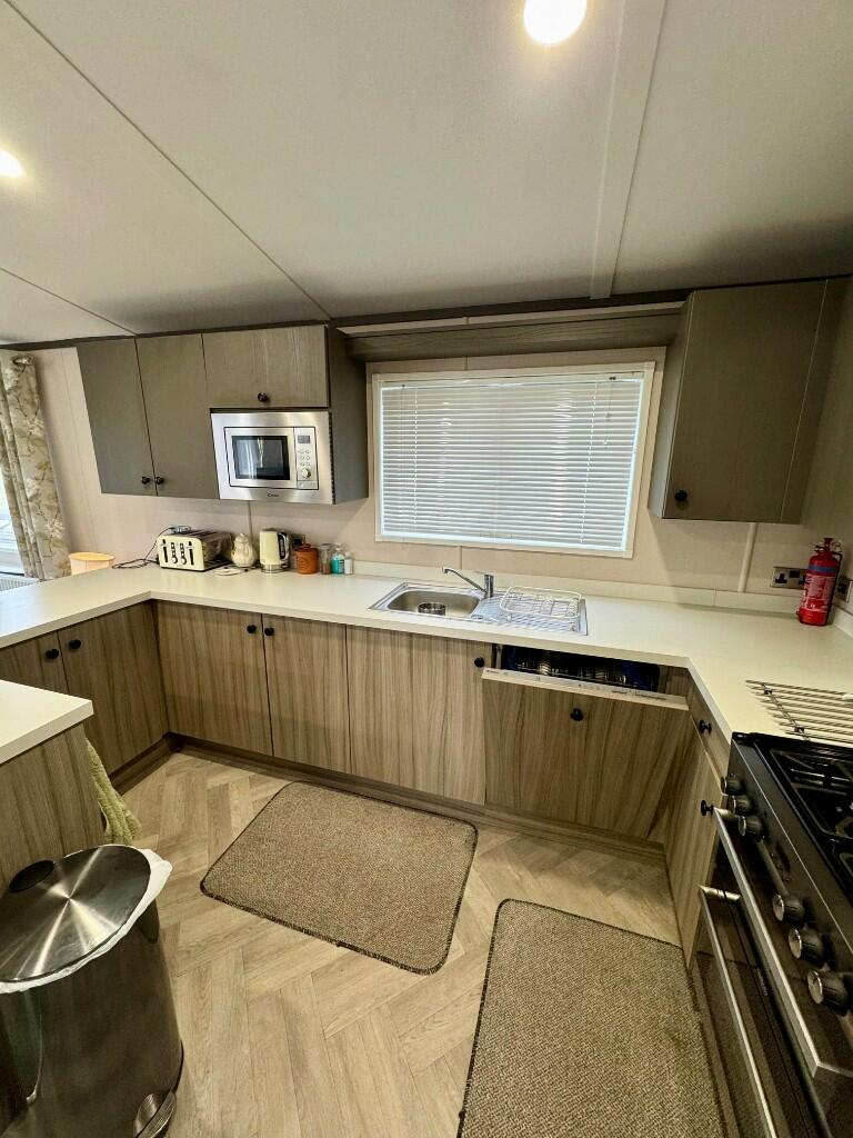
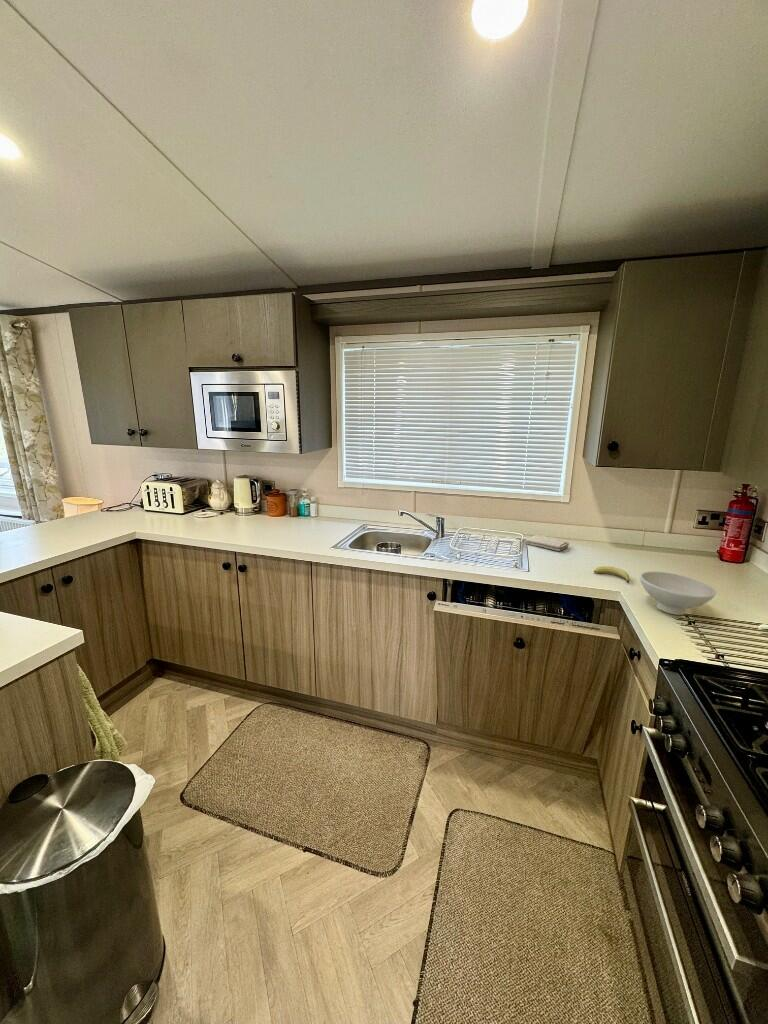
+ bowl [639,570,717,616]
+ washcloth [524,534,570,552]
+ fruit [593,565,630,584]
